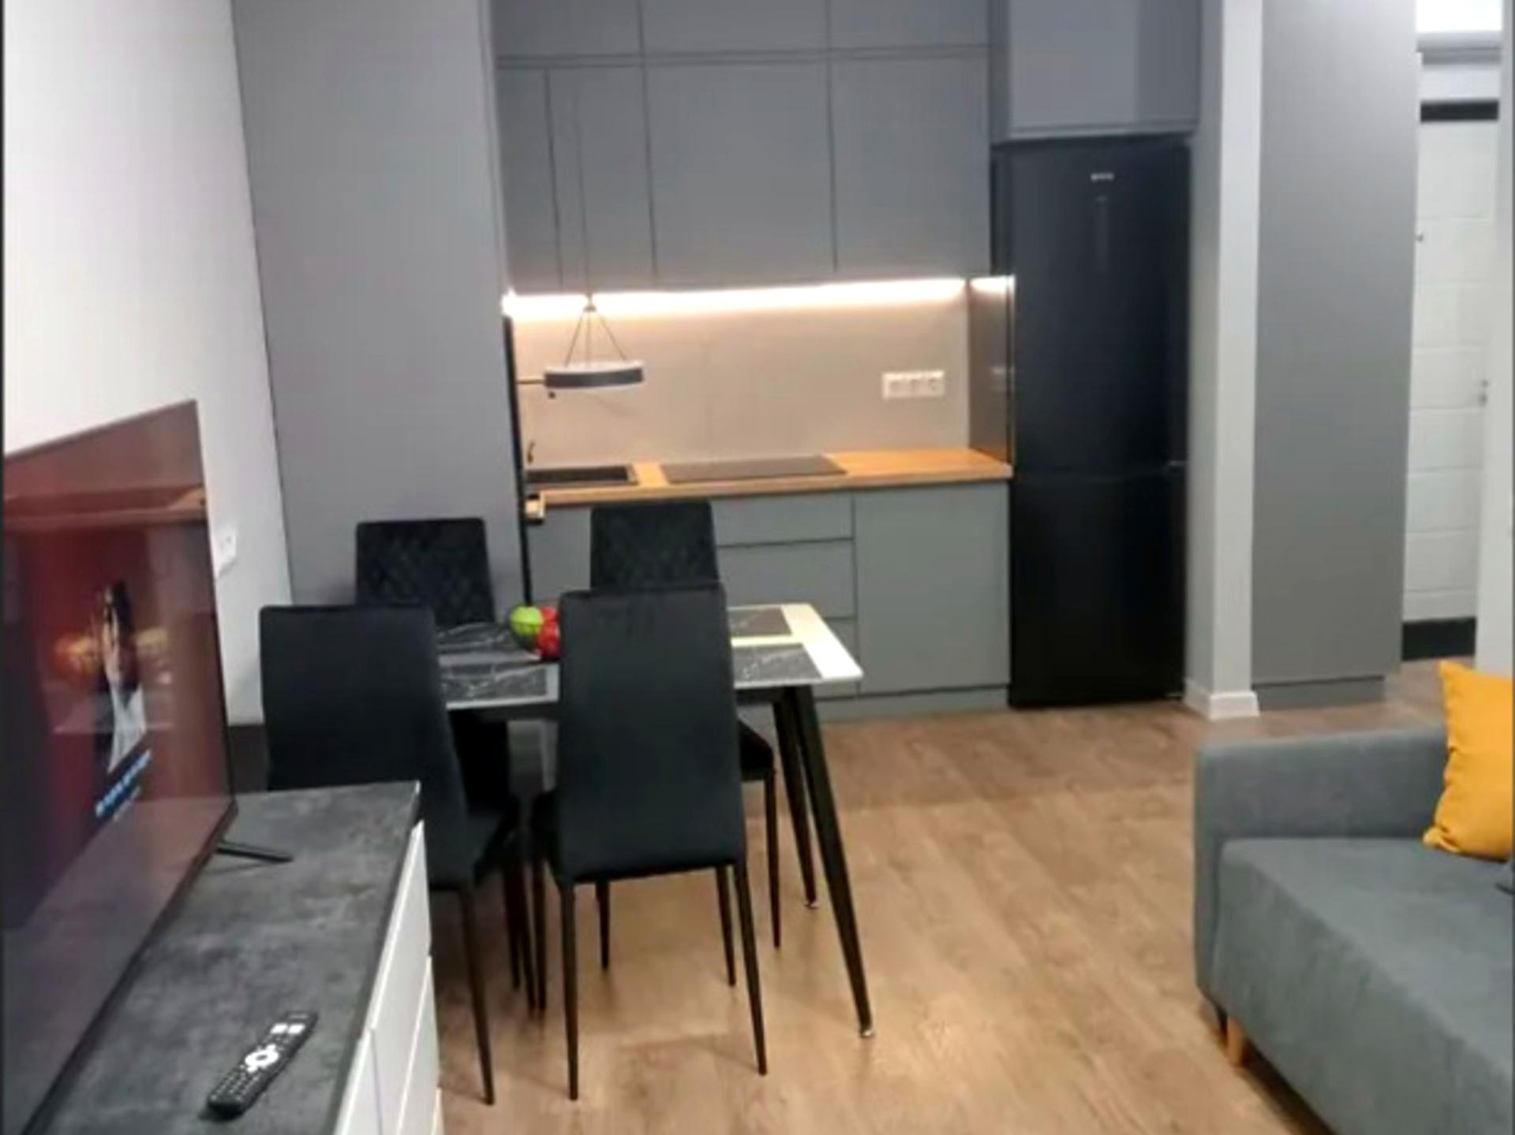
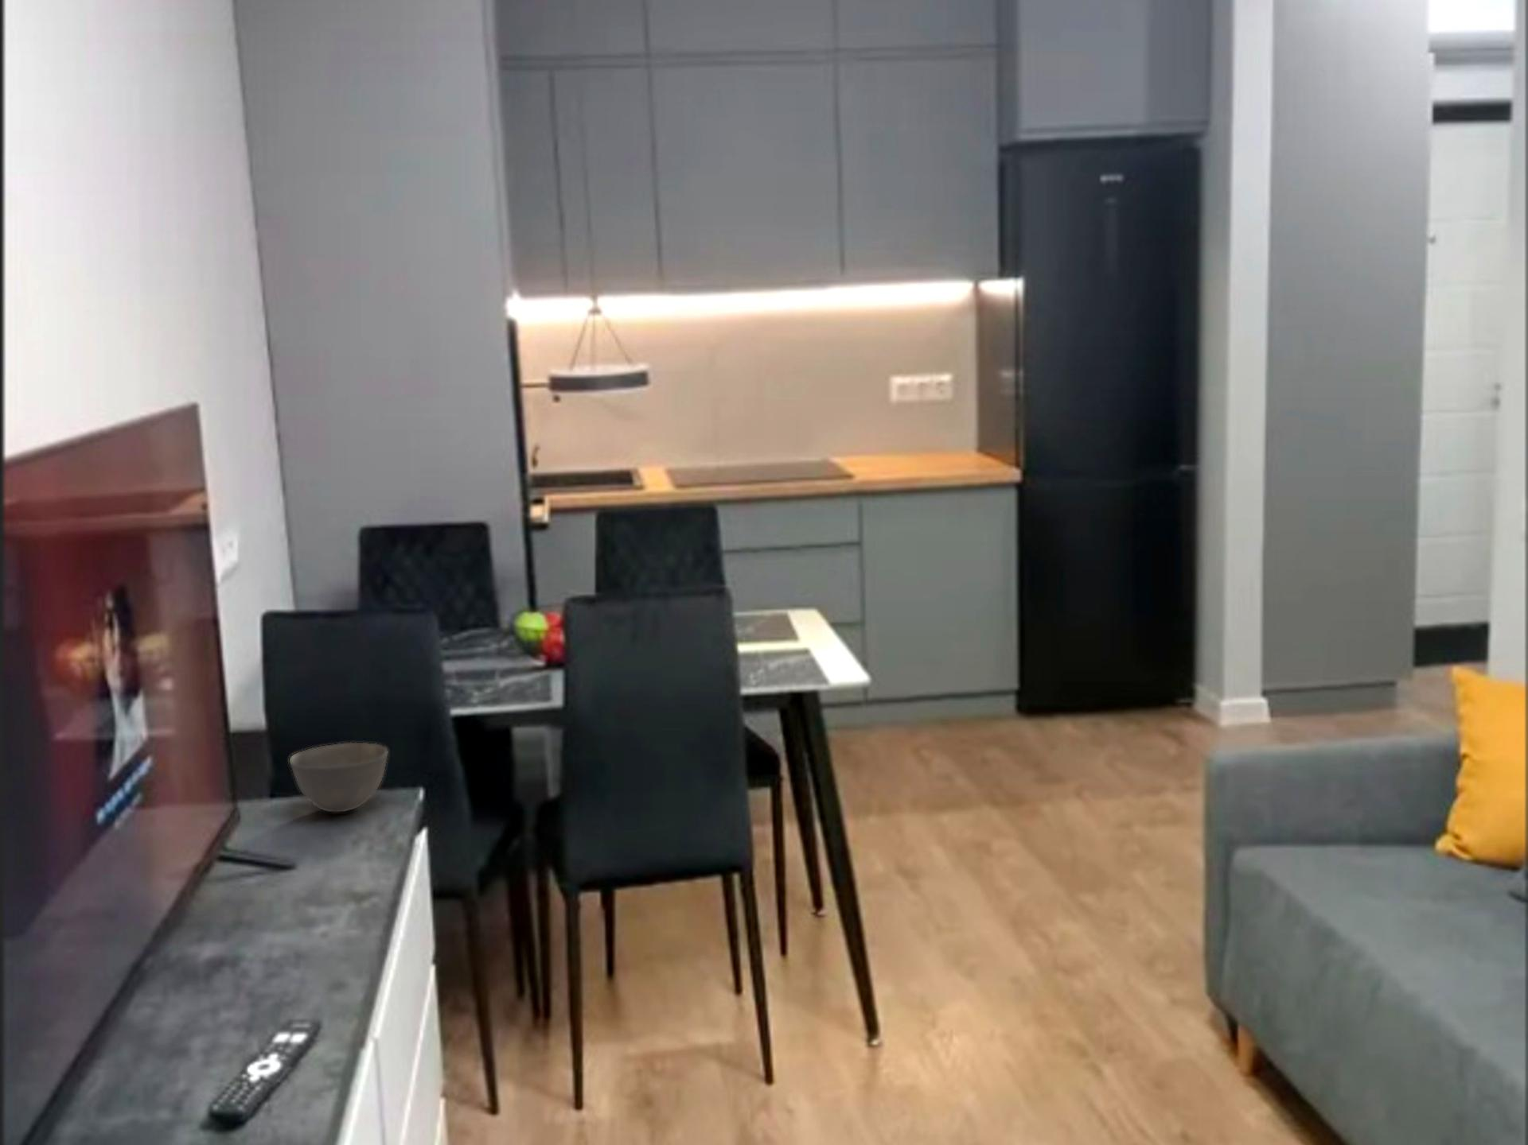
+ bowl [289,742,389,813]
